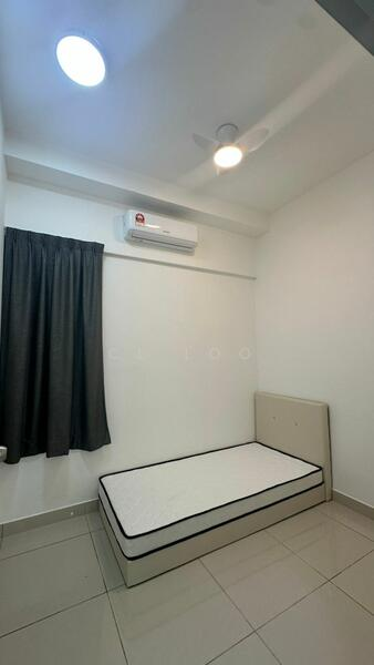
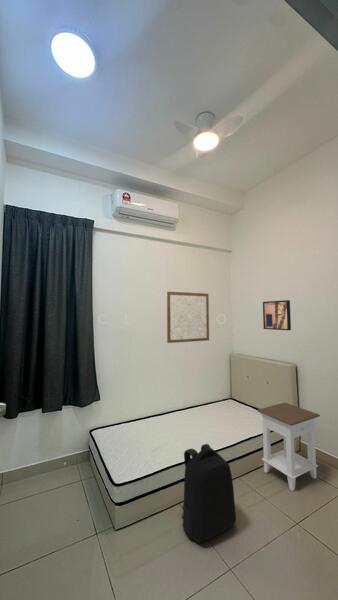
+ backpack [181,443,237,544]
+ nightstand [256,402,321,492]
+ wall art [166,291,210,344]
+ wall art [262,299,292,331]
